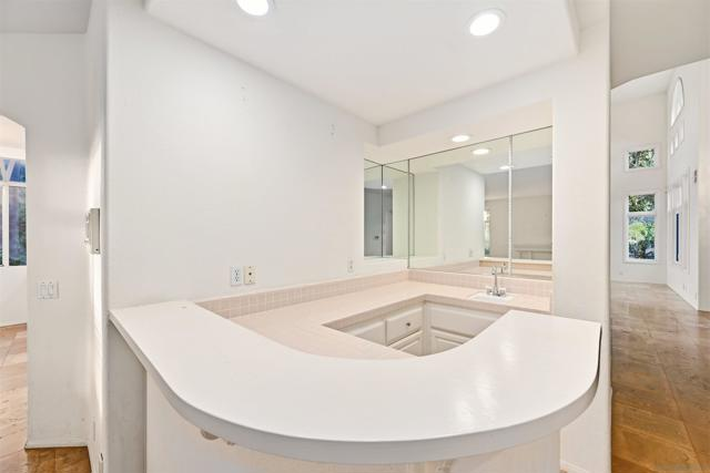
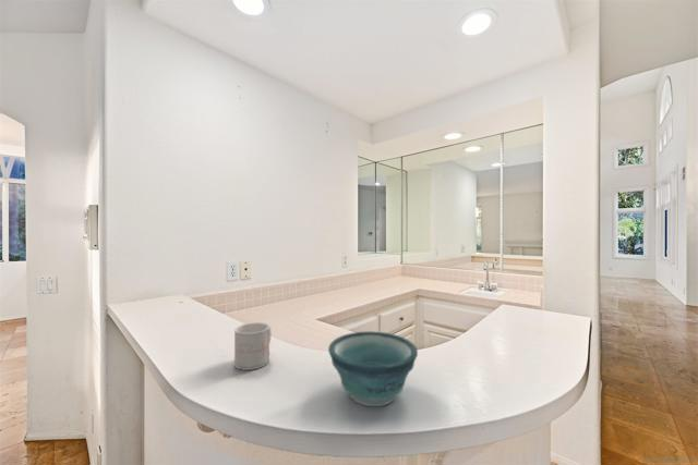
+ bowl [327,330,419,407]
+ mug [233,321,273,371]
